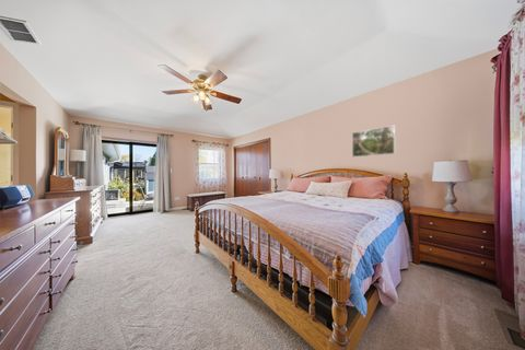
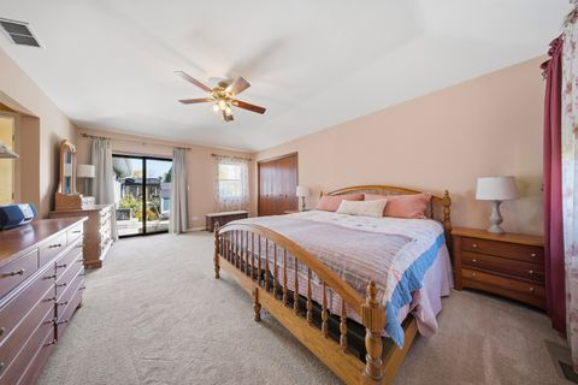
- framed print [351,125,396,159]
